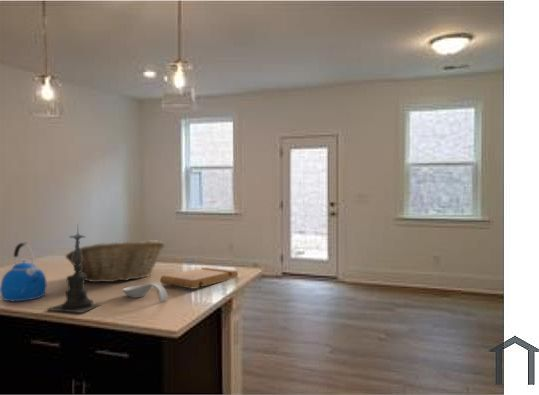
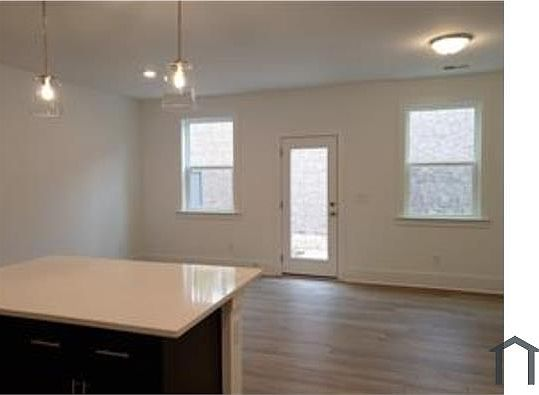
- cutting board [159,266,239,290]
- kettle [0,242,48,302]
- candle holder [44,223,102,314]
- fruit basket [65,239,165,283]
- spoon rest [121,282,169,303]
